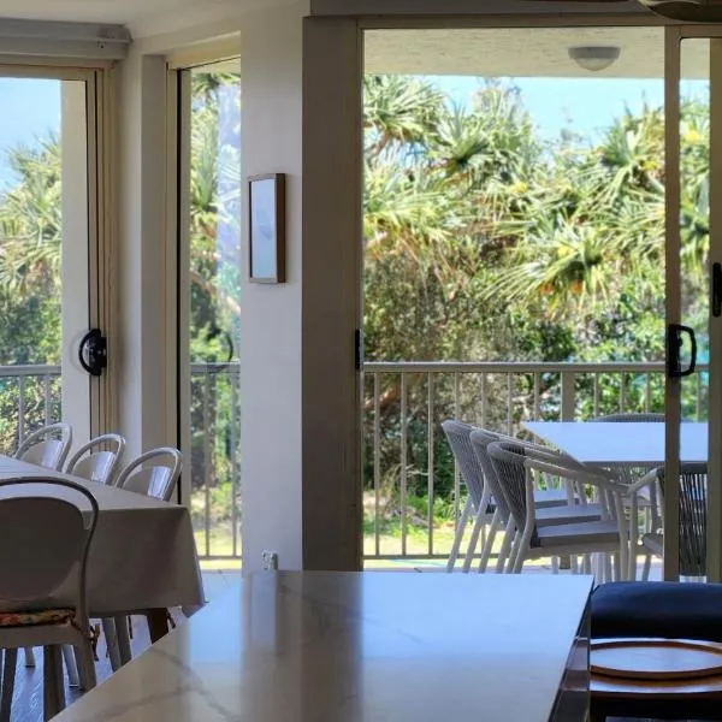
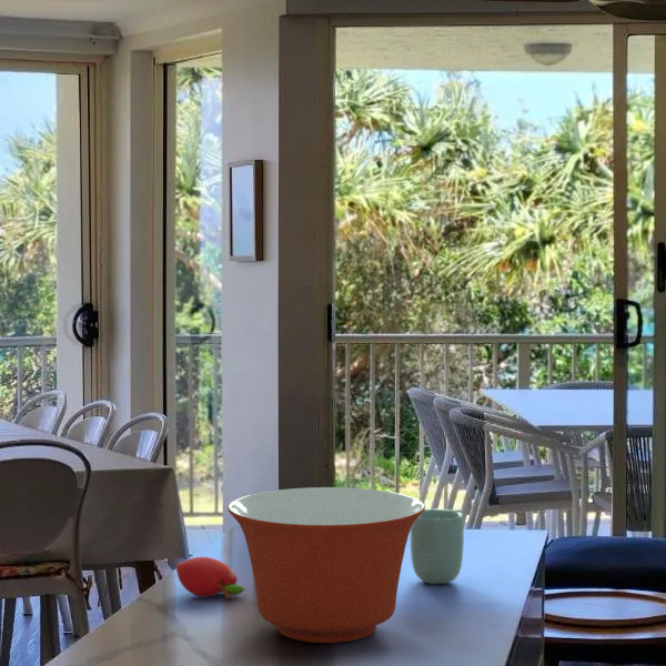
+ fruit [175,556,245,599]
+ mixing bowl [226,486,426,644]
+ cup [410,508,465,585]
